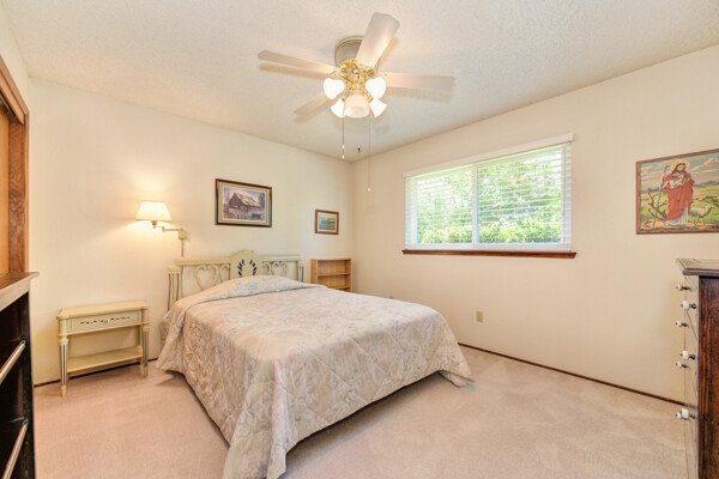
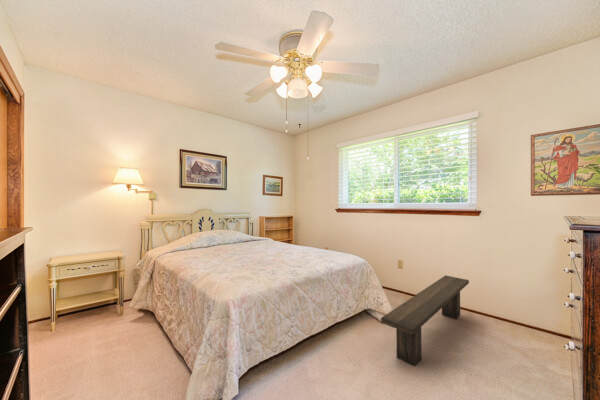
+ bench [380,274,470,367]
